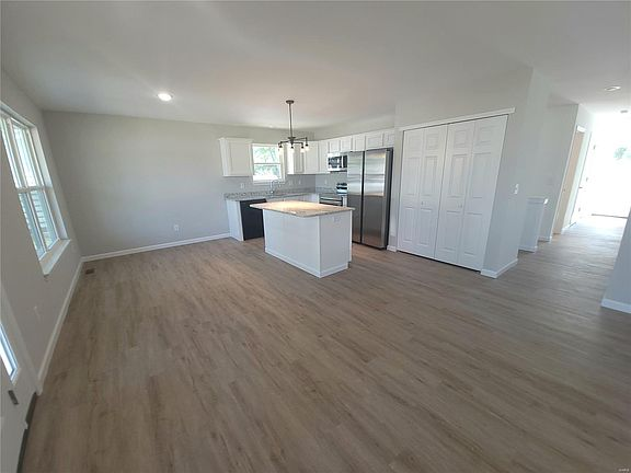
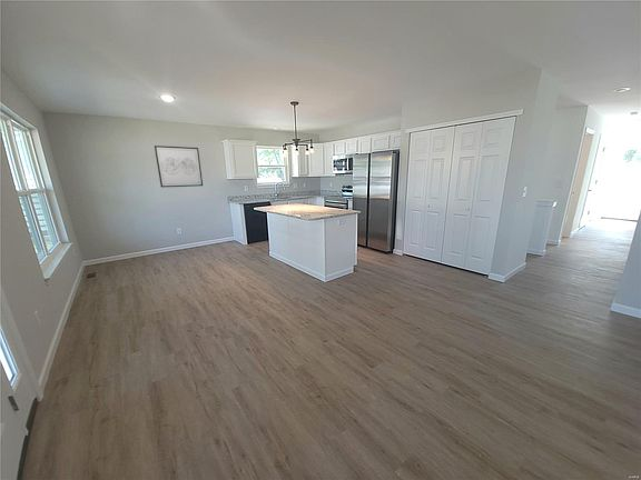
+ wall art [154,144,204,189]
